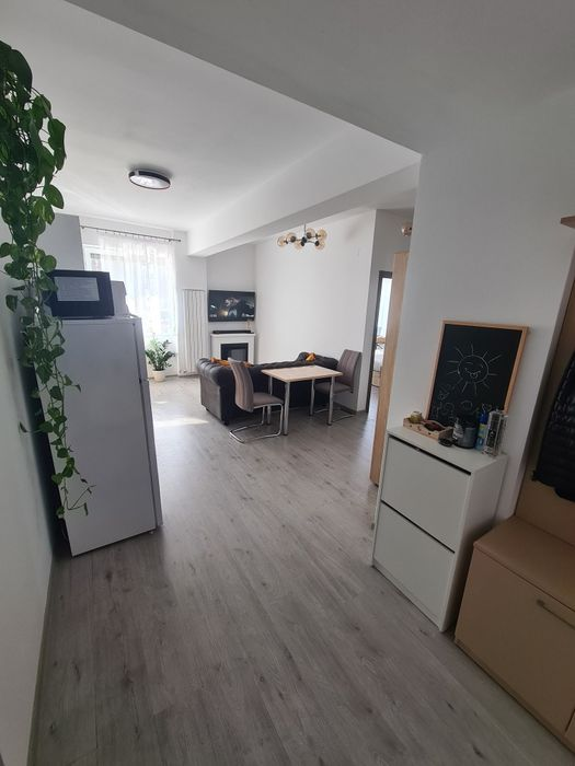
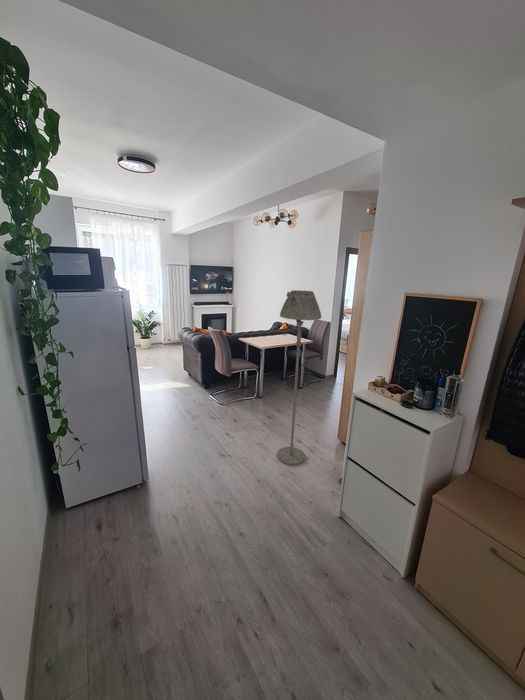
+ floor lamp [276,289,322,466]
